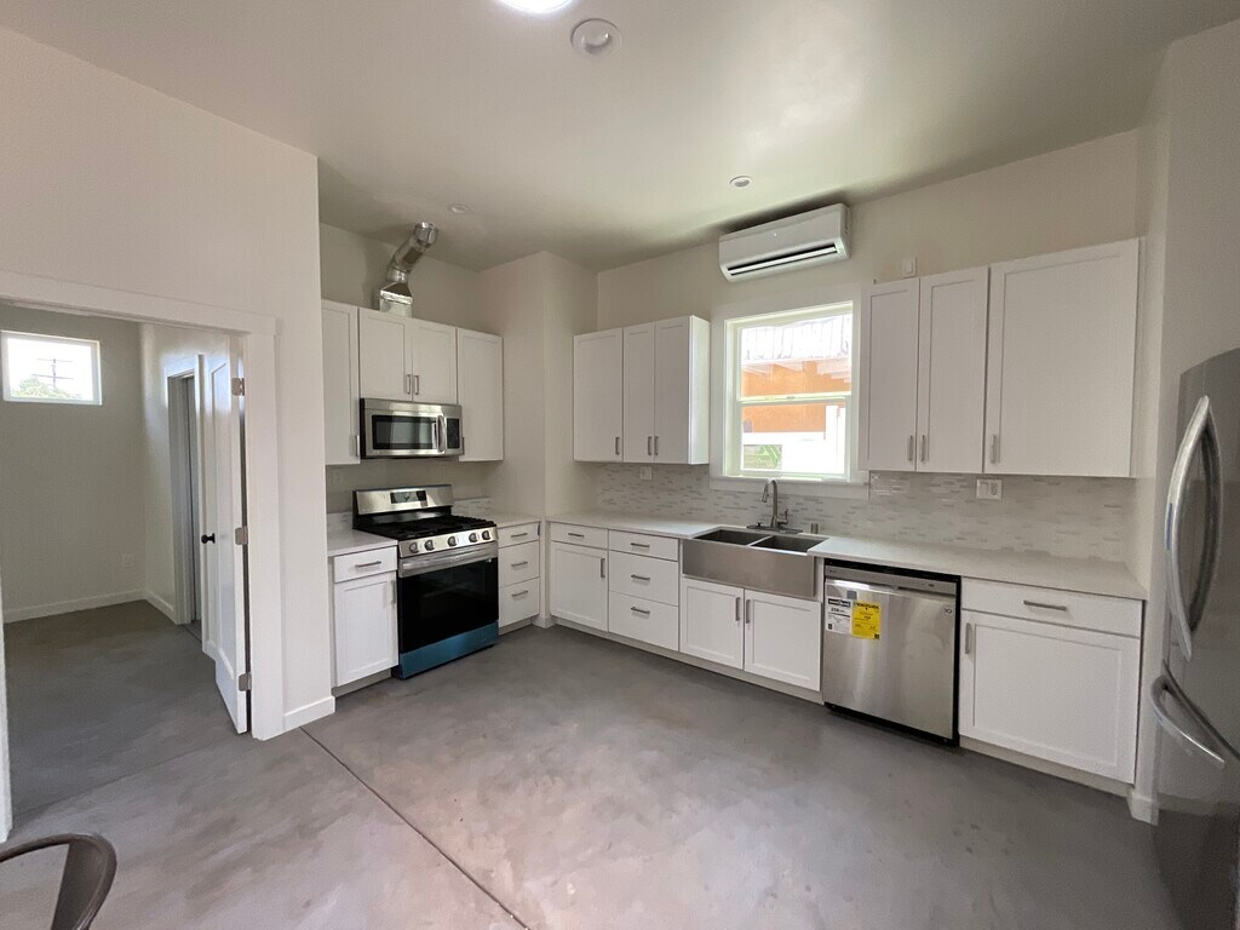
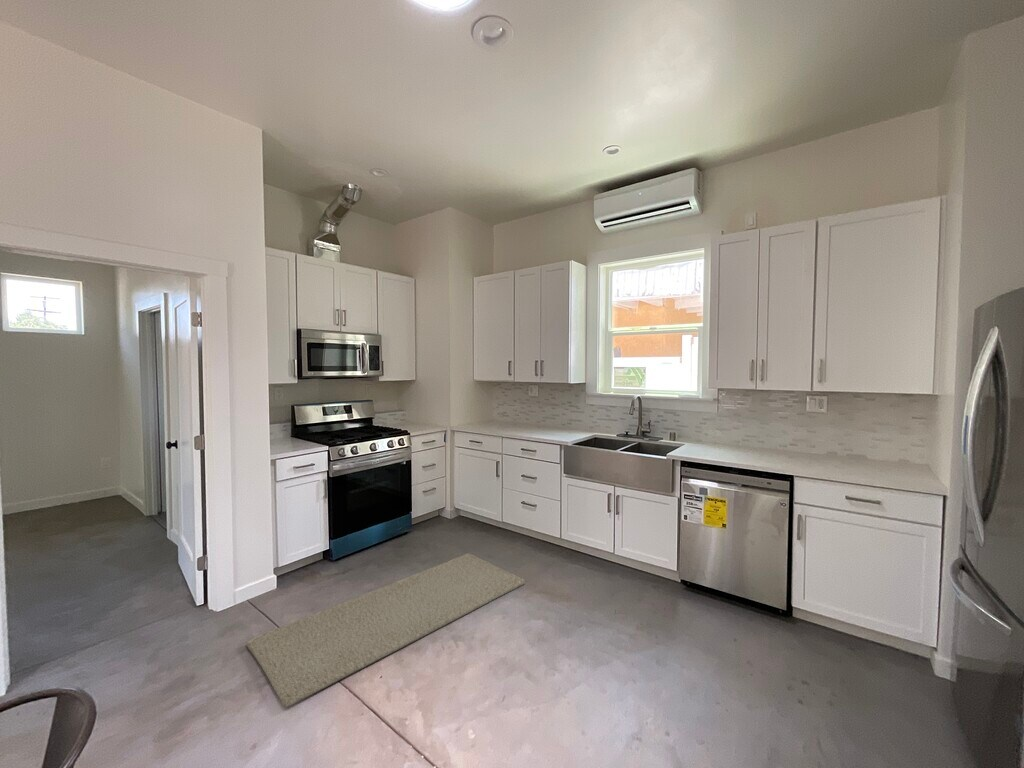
+ rug [245,553,526,709]
